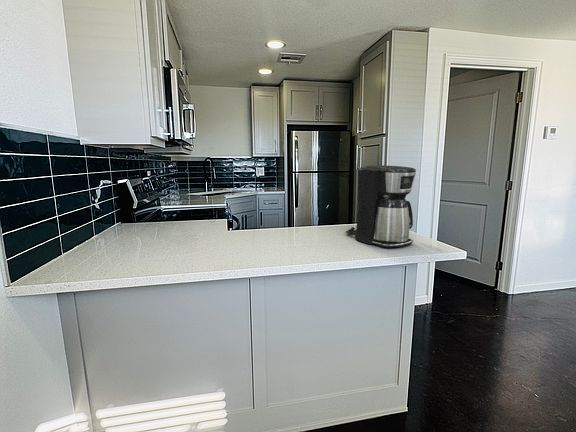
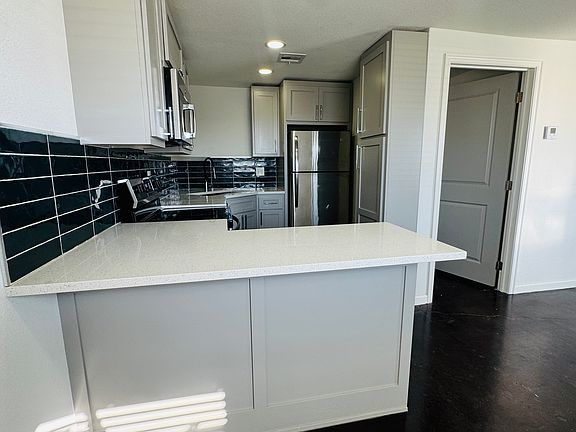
- coffee maker [345,164,417,249]
